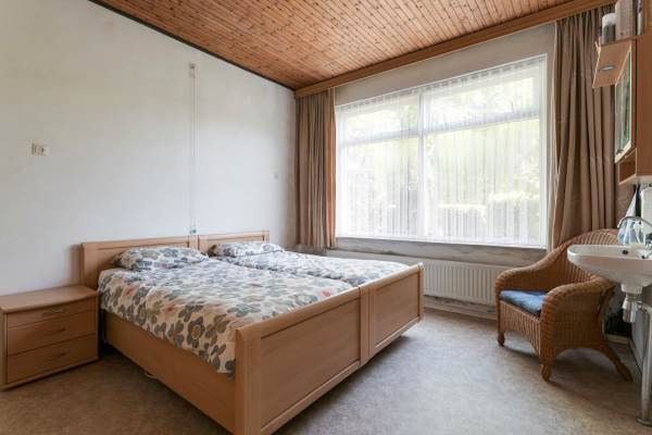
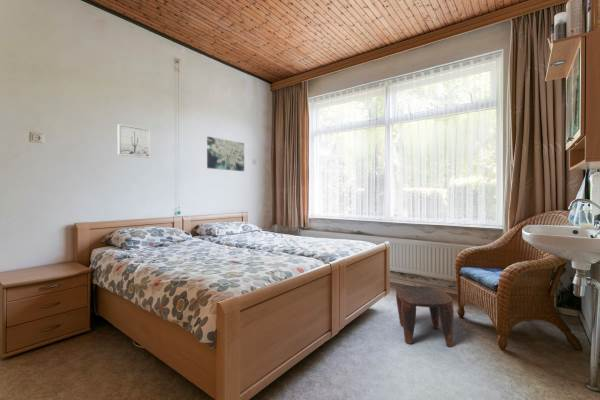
+ stool [395,285,455,348]
+ wall art [116,123,151,159]
+ wall art [206,136,245,172]
